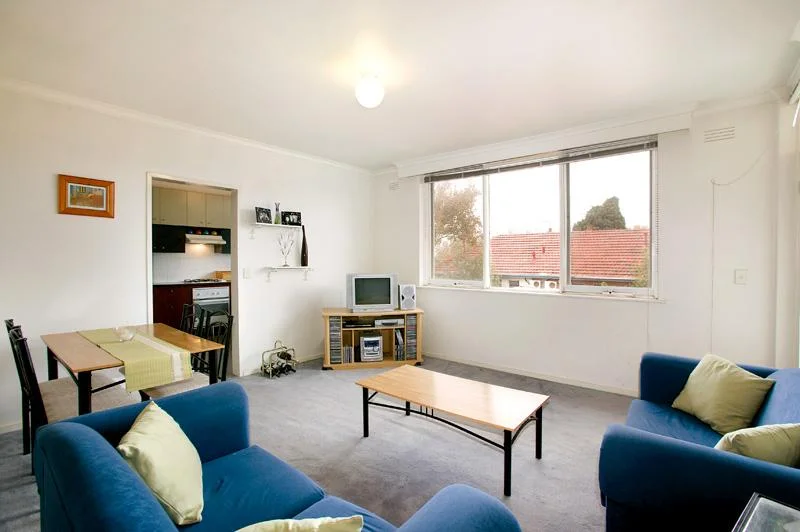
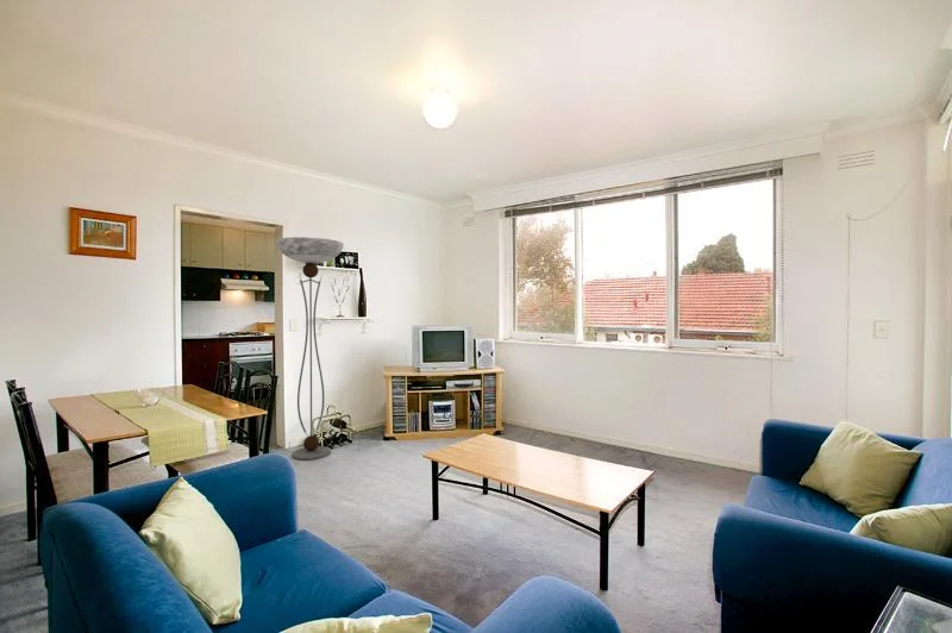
+ floor lamp [275,236,345,460]
